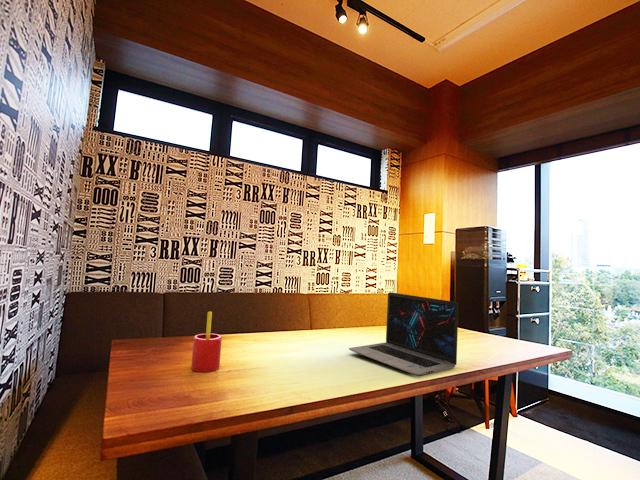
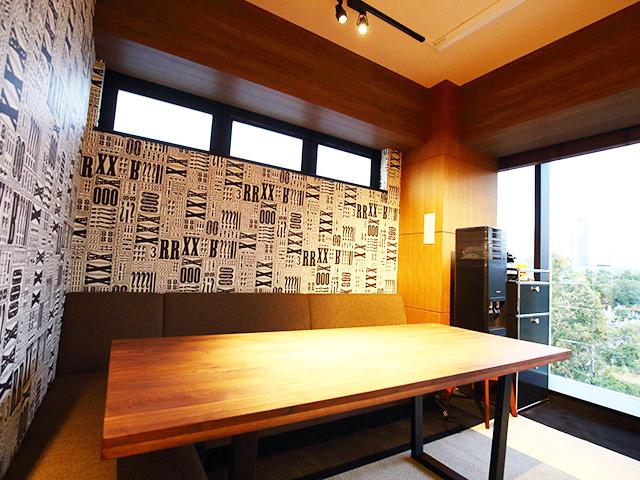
- laptop [348,291,459,377]
- straw [190,311,223,374]
